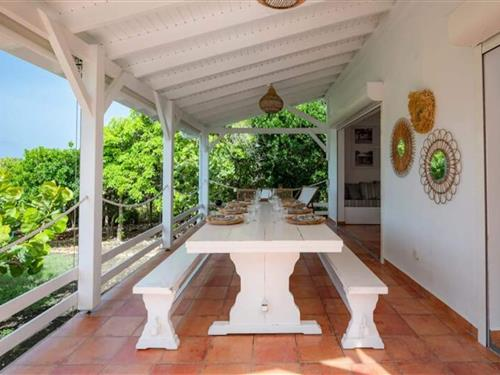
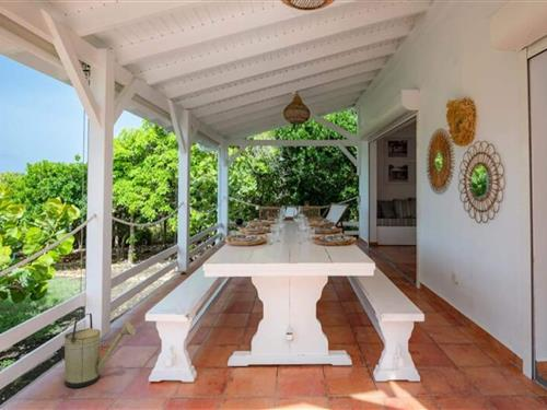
+ watering can [59,313,137,388]
